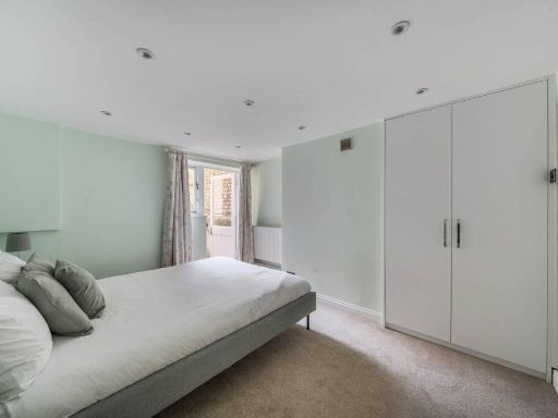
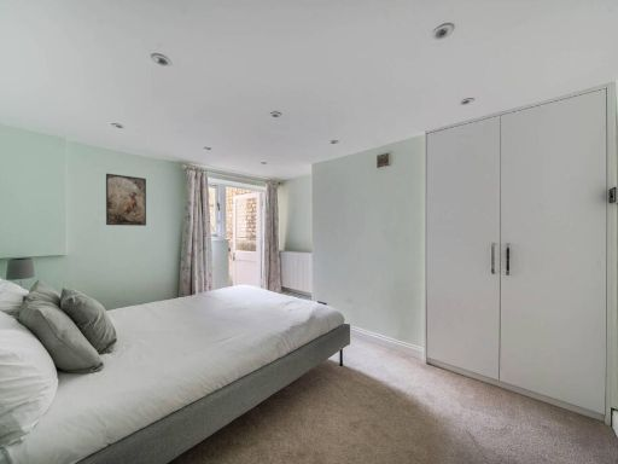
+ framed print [105,173,147,227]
